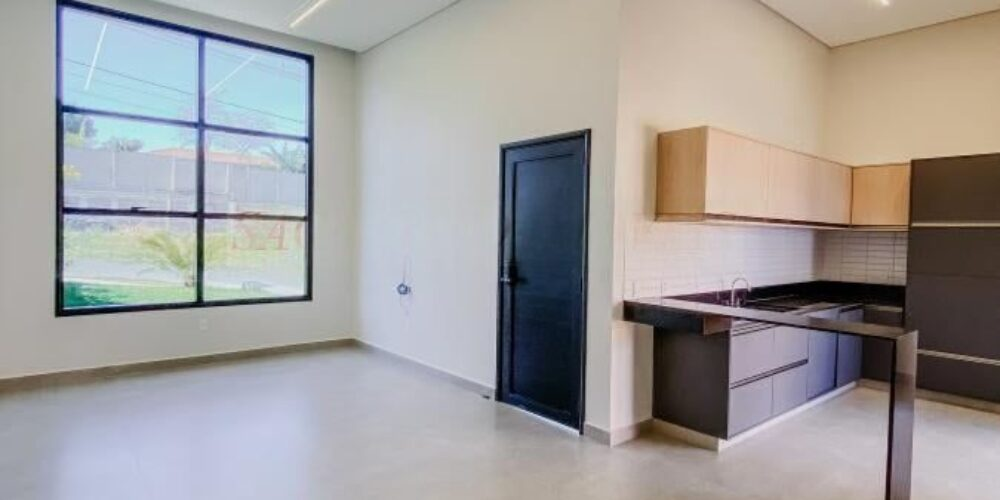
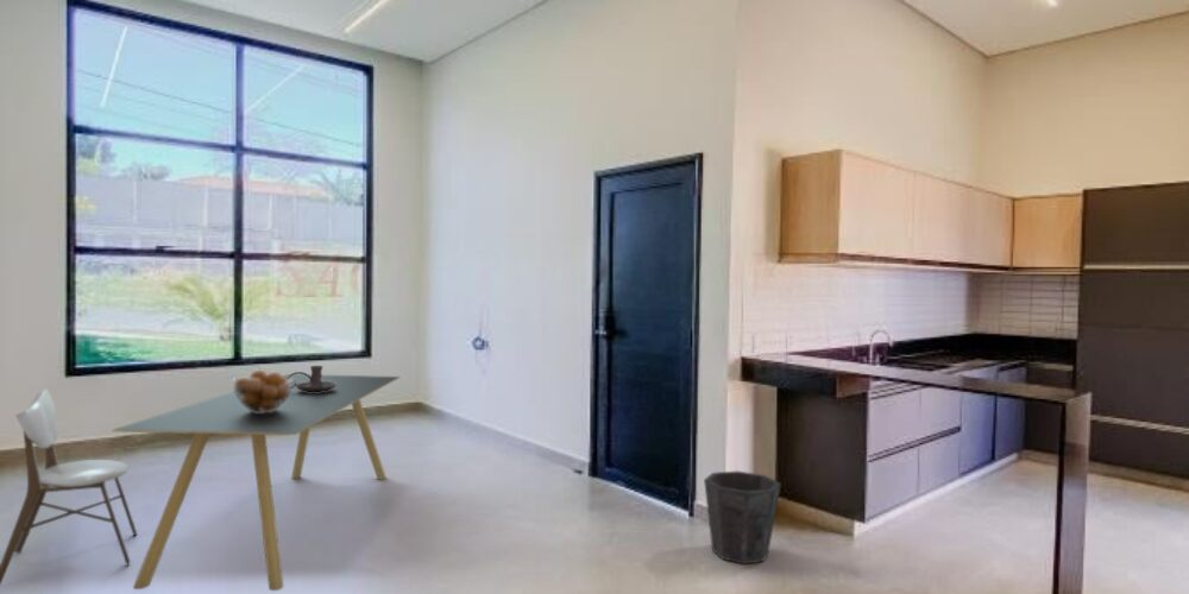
+ candle holder [287,365,336,392]
+ waste bin [703,469,782,565]
+ dining chair [0,387,138,586]
+ dining table [111,373,402,592]
+ fruit basket [232,368,294,413]
